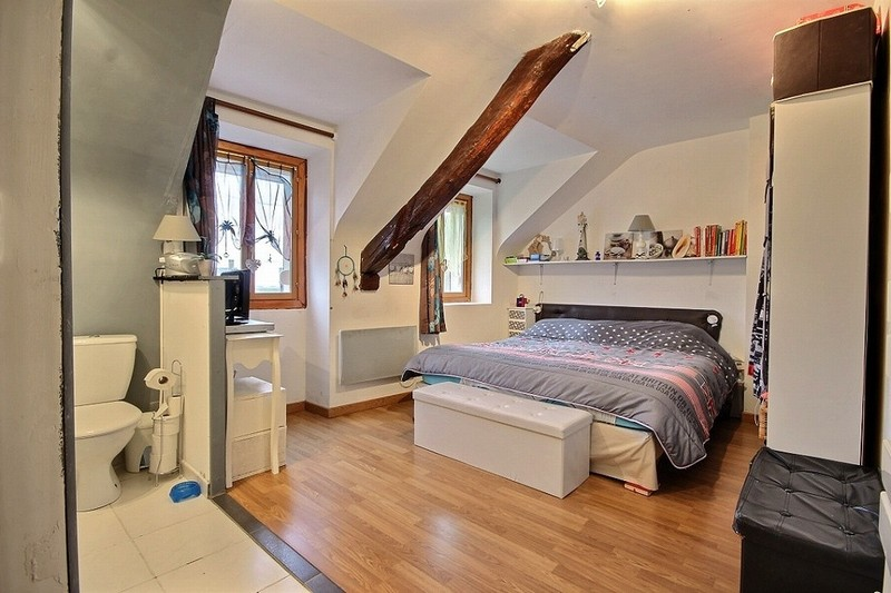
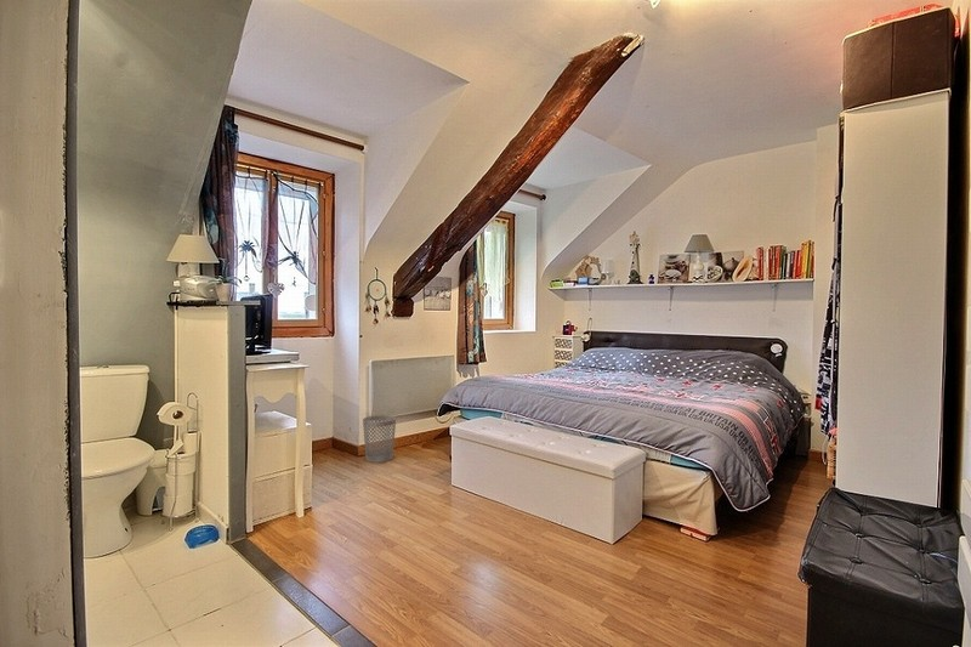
+ wastebasket [362,414,397,464]
